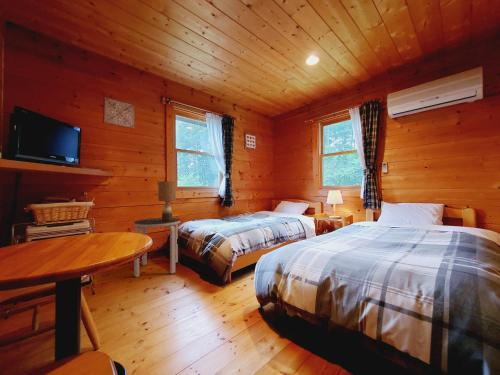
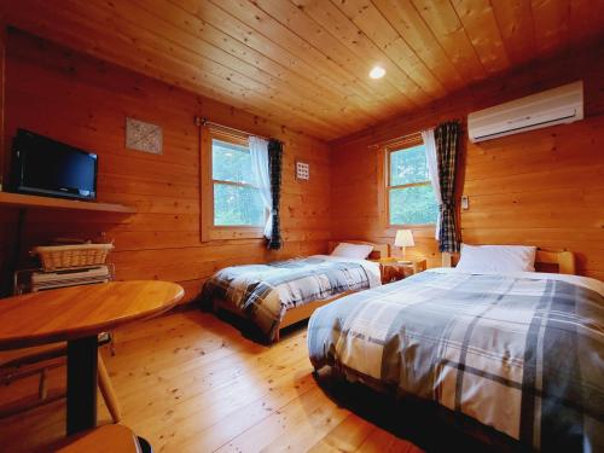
- table lamp [157,180,177,222]
- side table [133,217,181,278]
